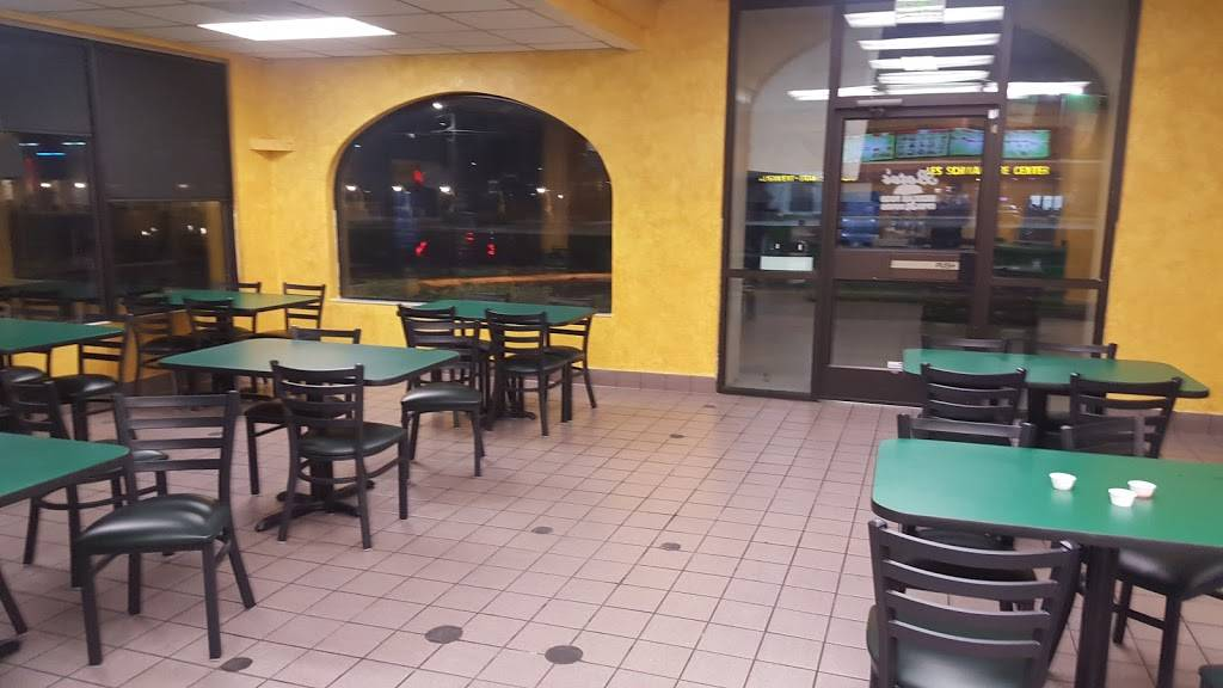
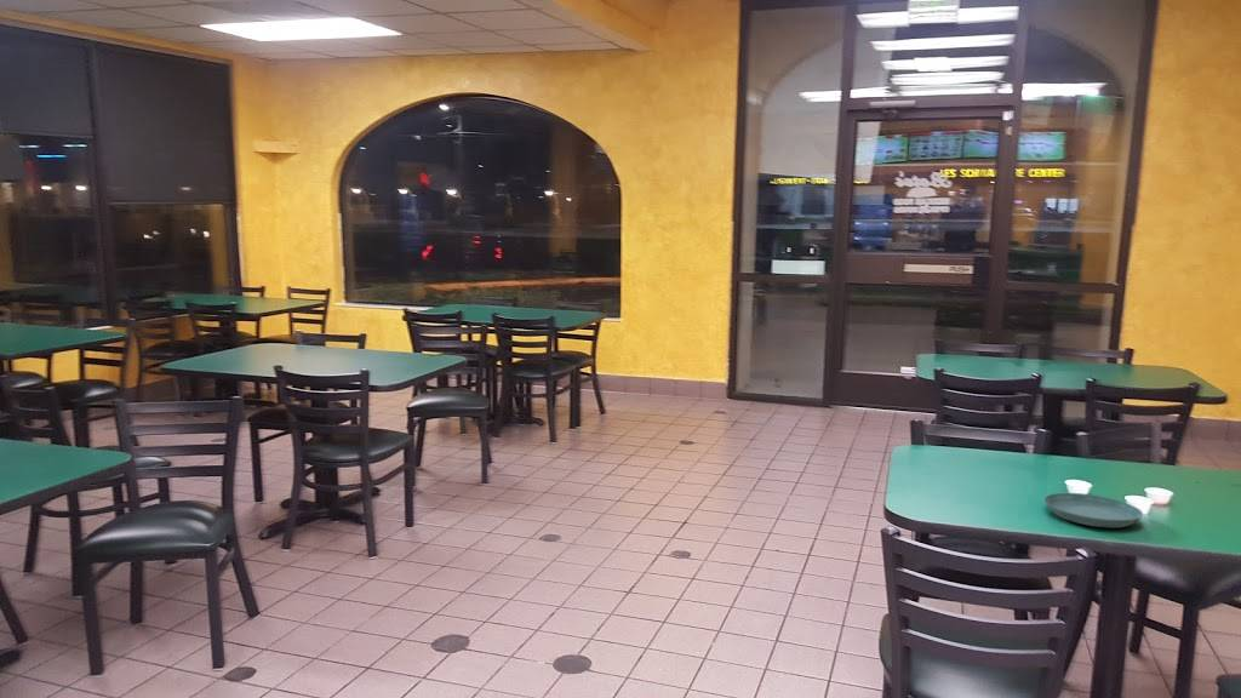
+ saucer [1043,492,1144,528]
